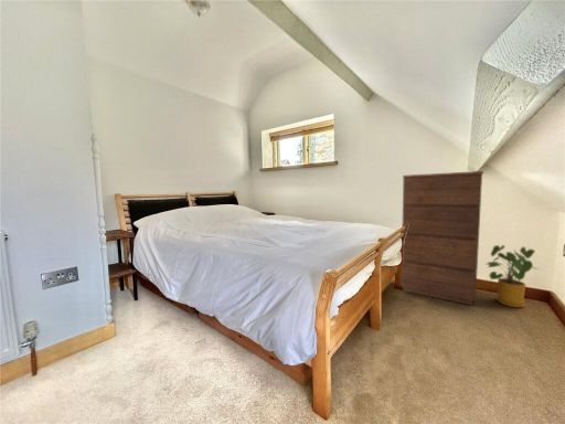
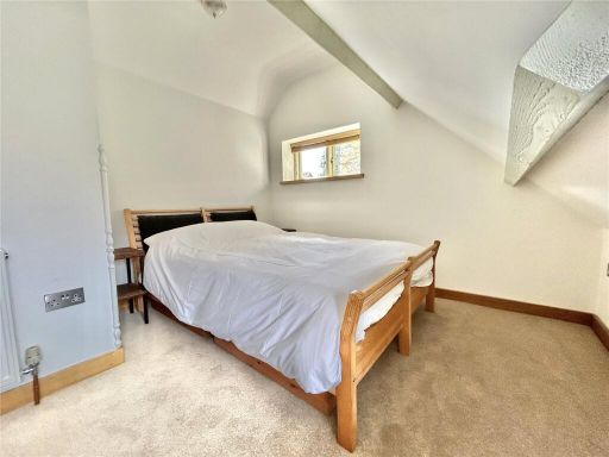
- dresser [399,170,484,306]
- house plant [486,244,542,308]
